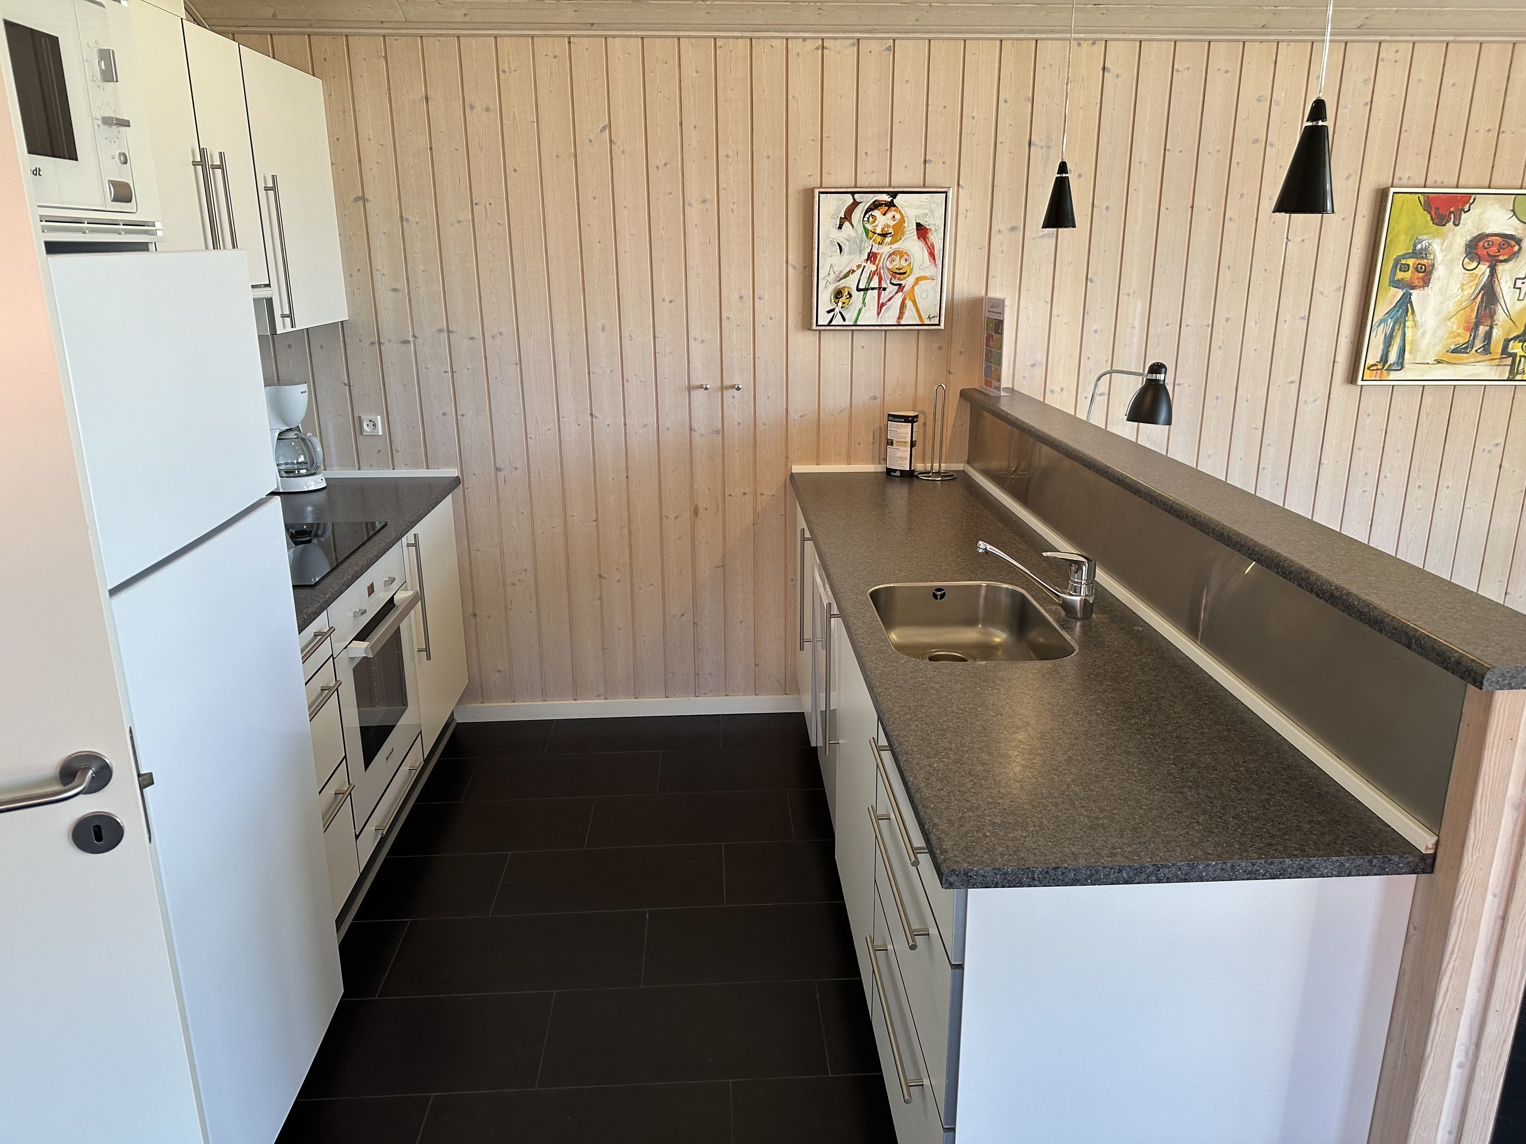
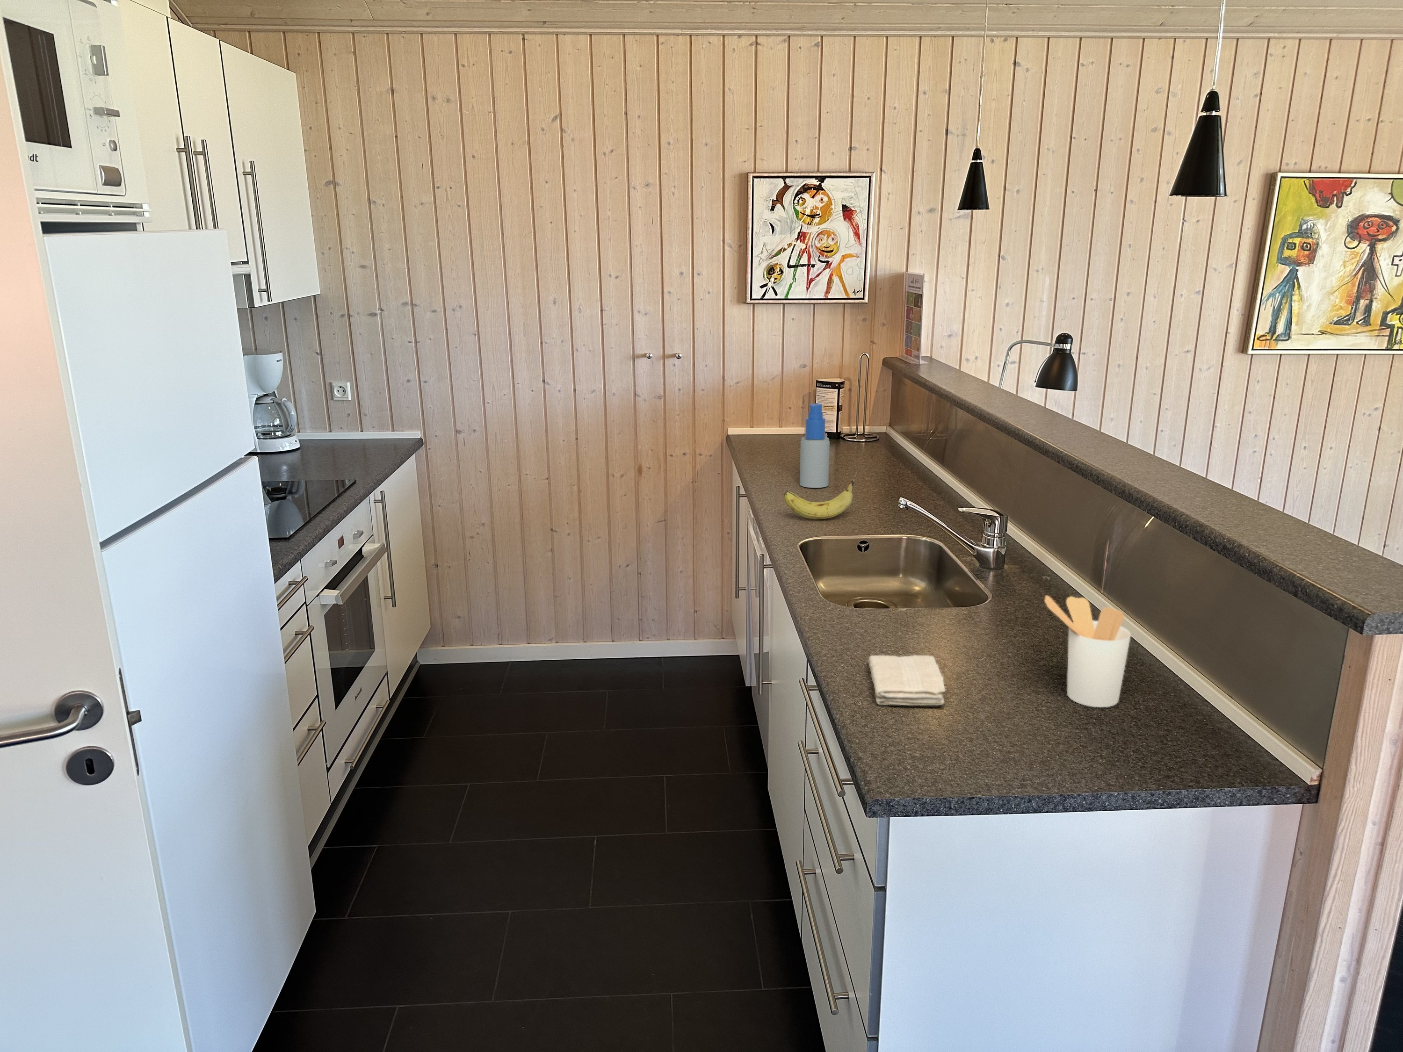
+ utensil holder [1044,595,1131,708]
+ fruit [783,471,857,519]
+ washcloth [867,654,946,706]
+ spray bottle [799,403,830,488]
